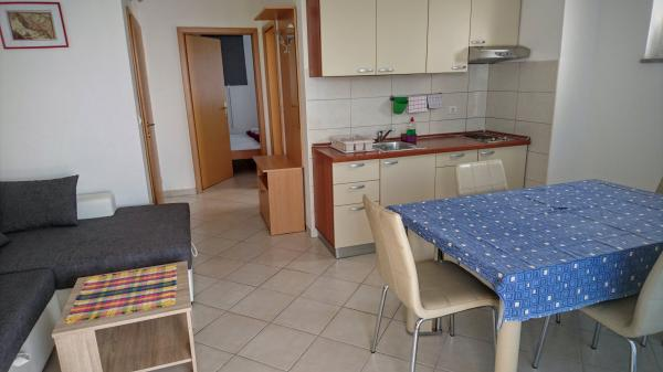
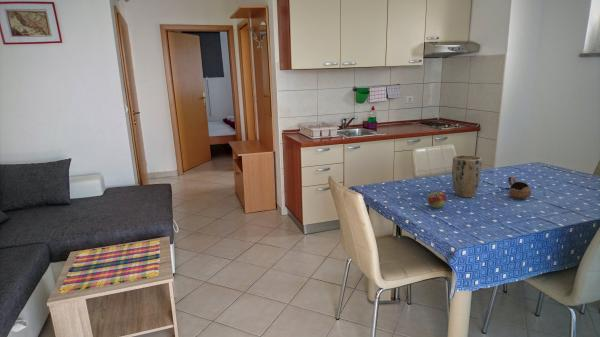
+ cup [507,176,532,200]
+ fruit [427,190,447,209]
+ plant pot [451,154,483,198]
